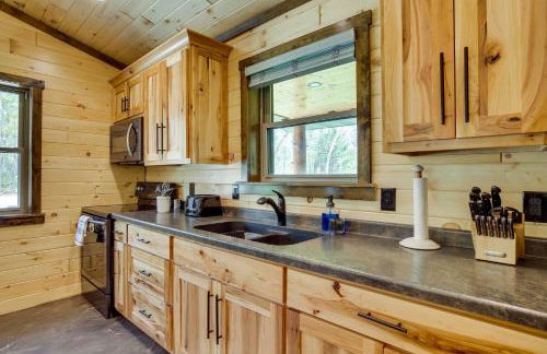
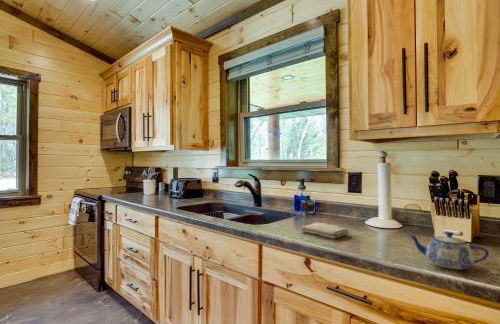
+ washcloth [300,222,350,240]
+ teapot [407,231,490,271]
